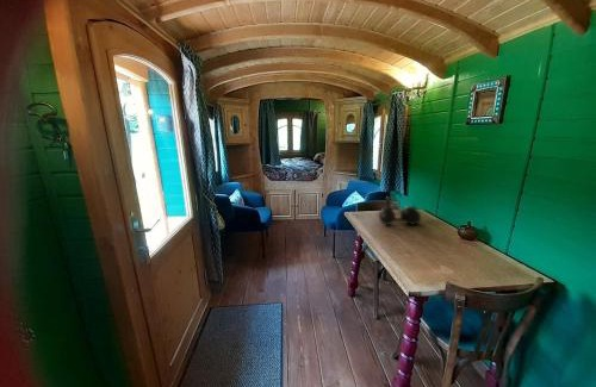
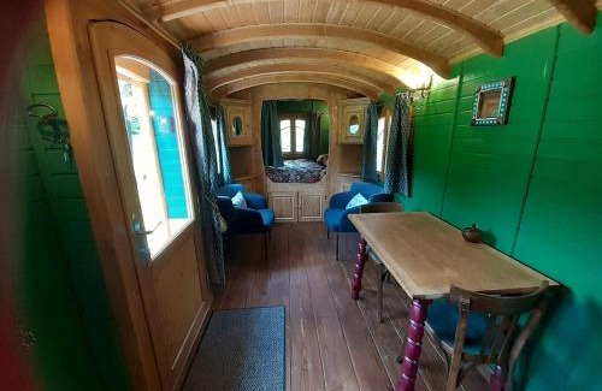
- decorative vase [378,195,423,226]
